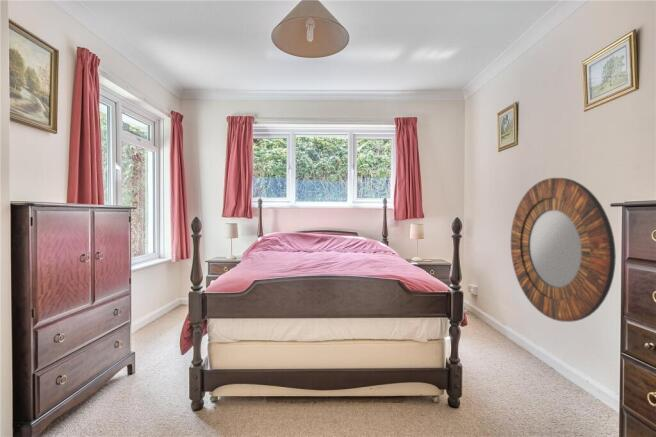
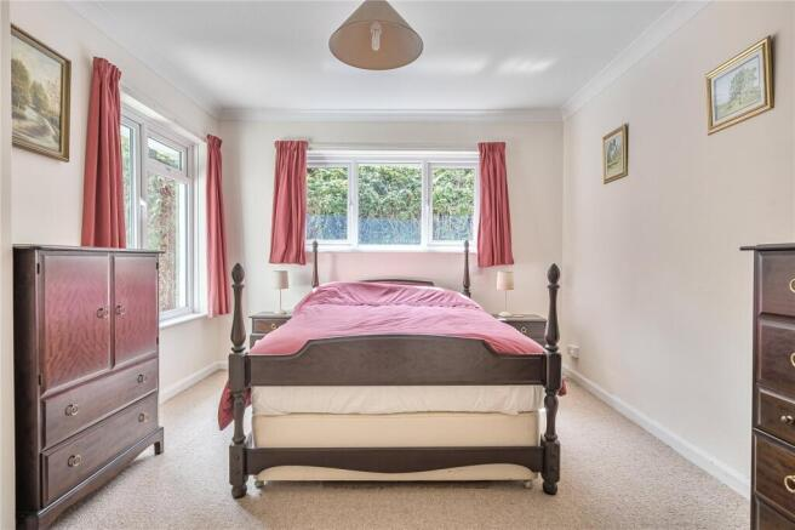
- home mirror [510,177,617,323]
